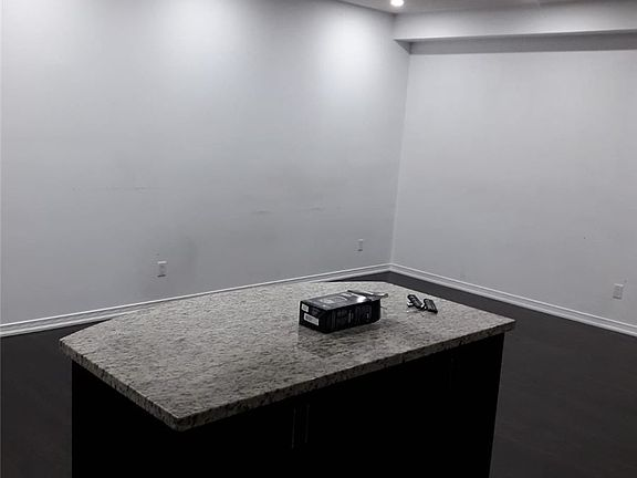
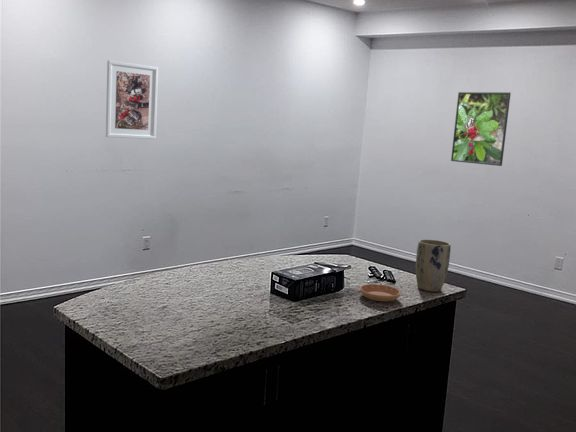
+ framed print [105,59,159,140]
+ saucer [359,283,402,303]
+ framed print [450,91,512,167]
+ plant pot [415,239,452,293]
